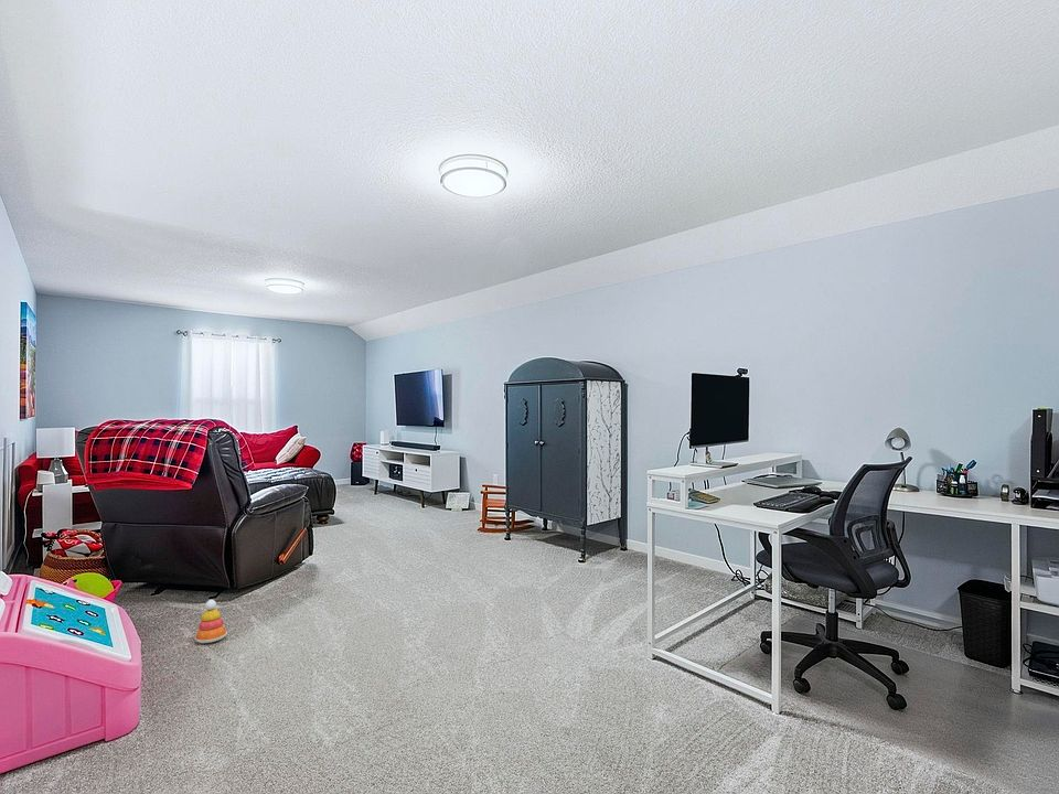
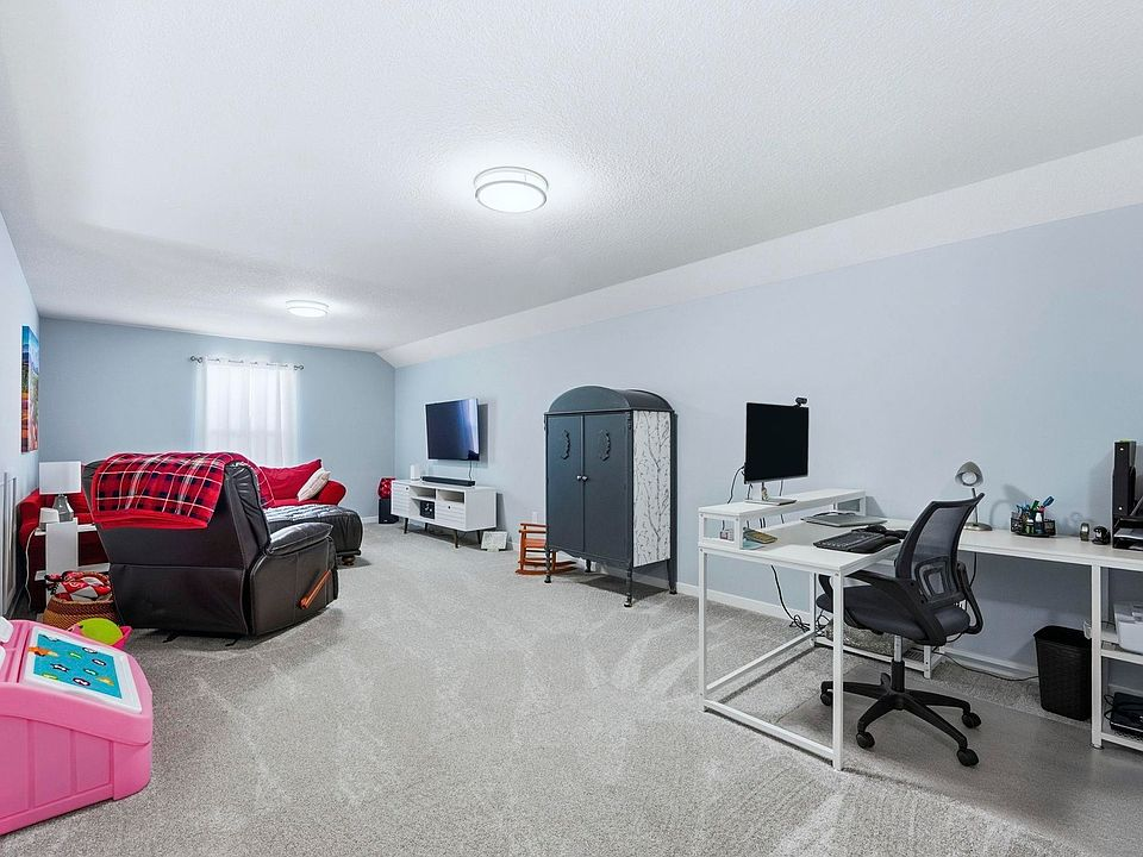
- stacking toy [194,599,228,644]
